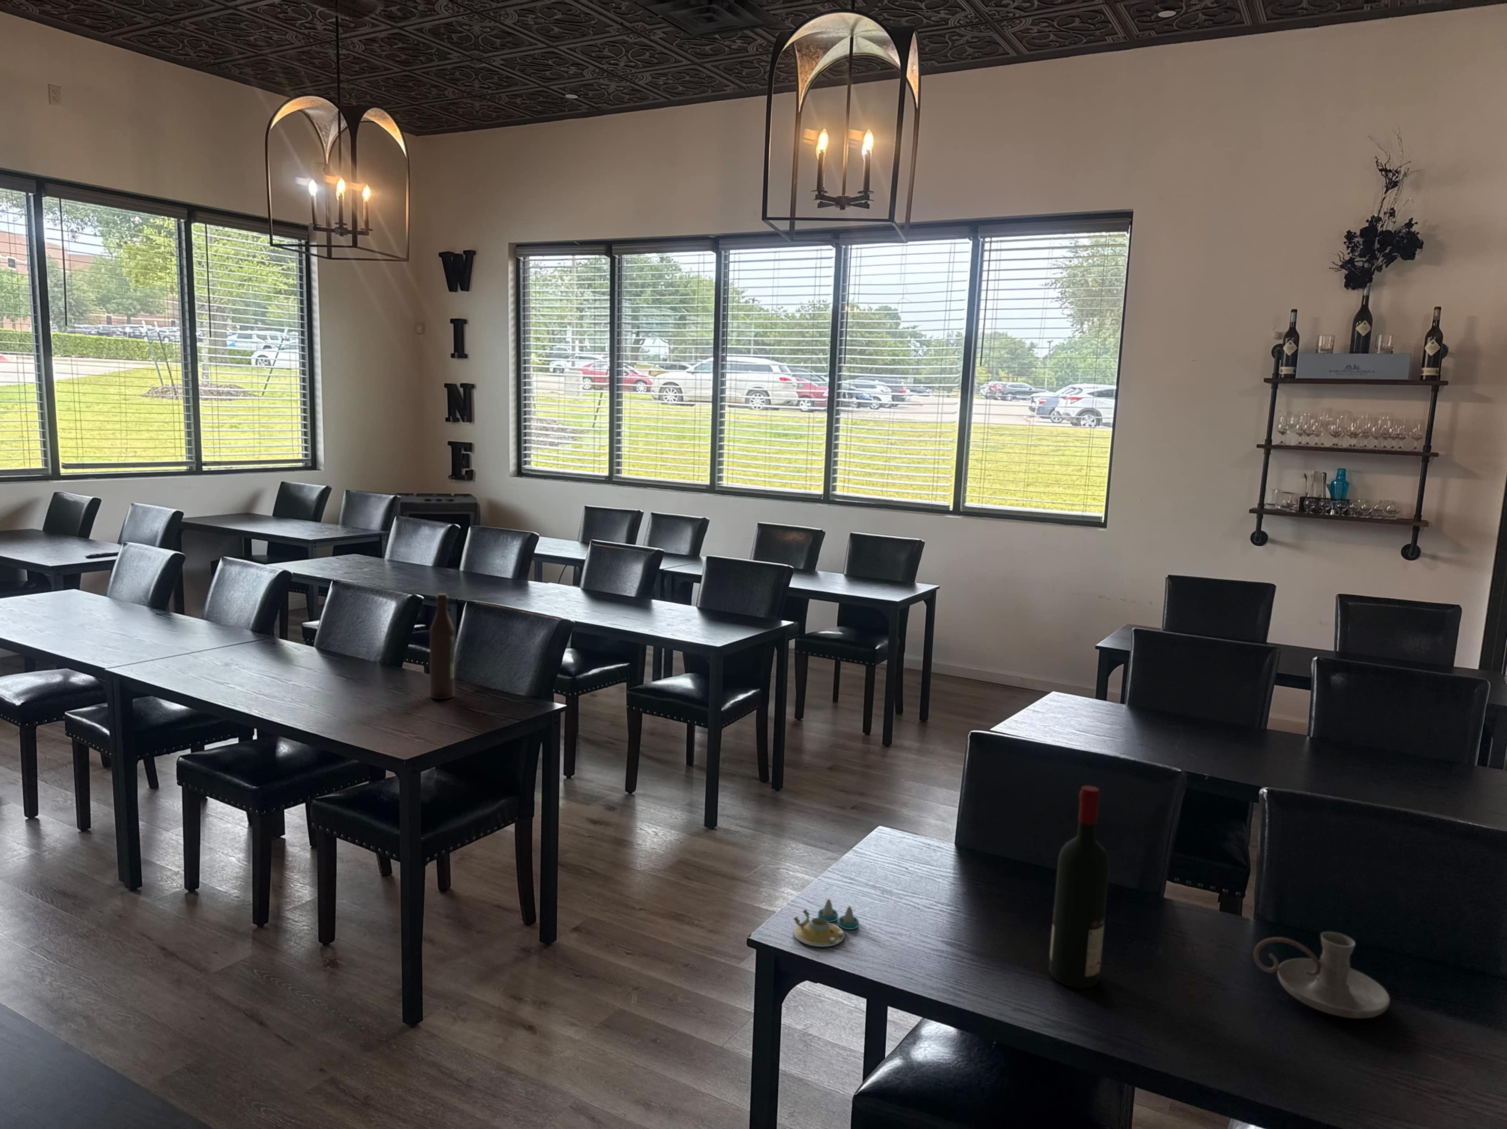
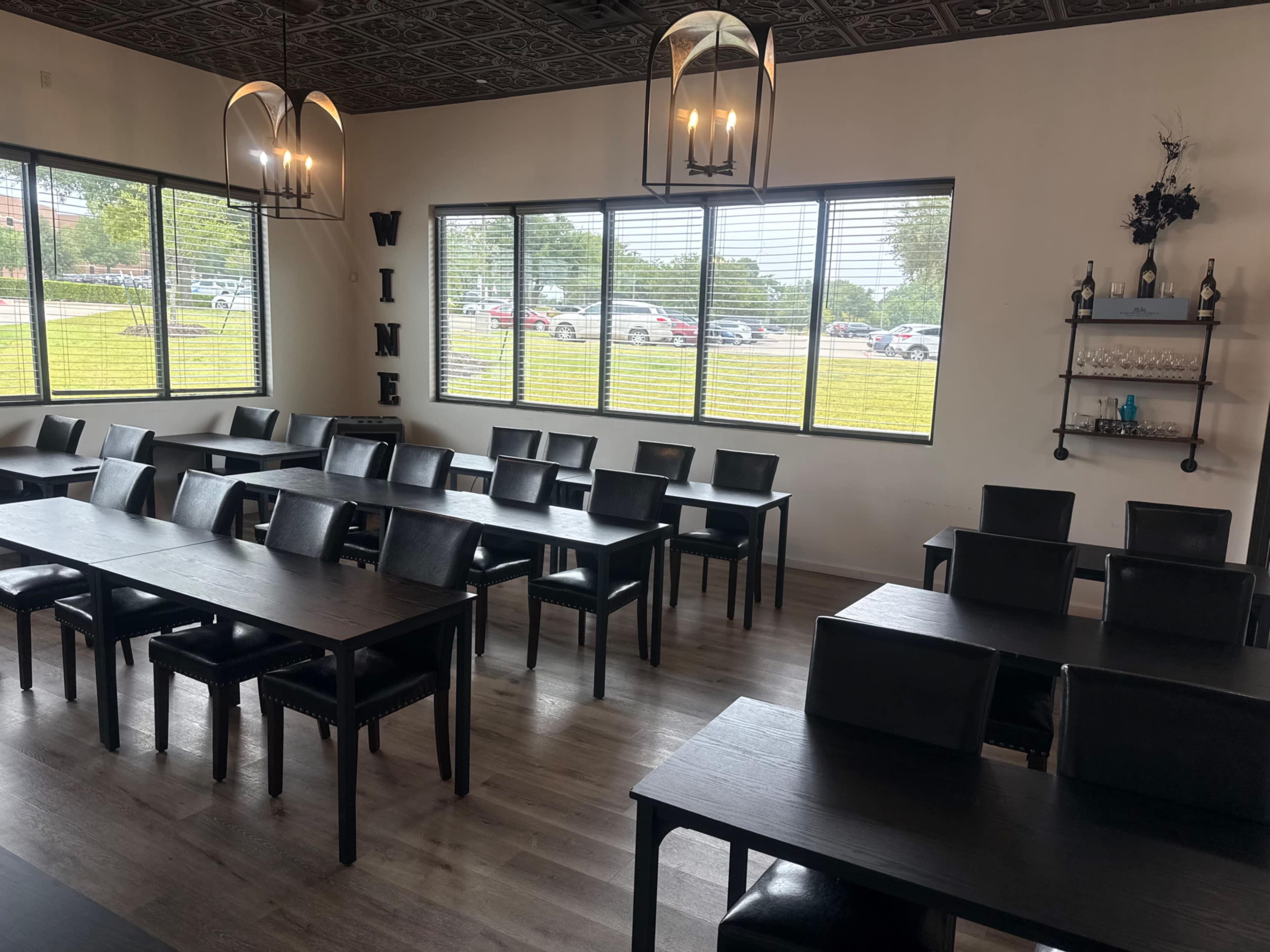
- candle holder [1253,931,1391,1019]
- salt and pepper shaker set [793,899,859,948]
- alcohol [1049,785,1111,988]
- wine bottle [430,593,454,700]
